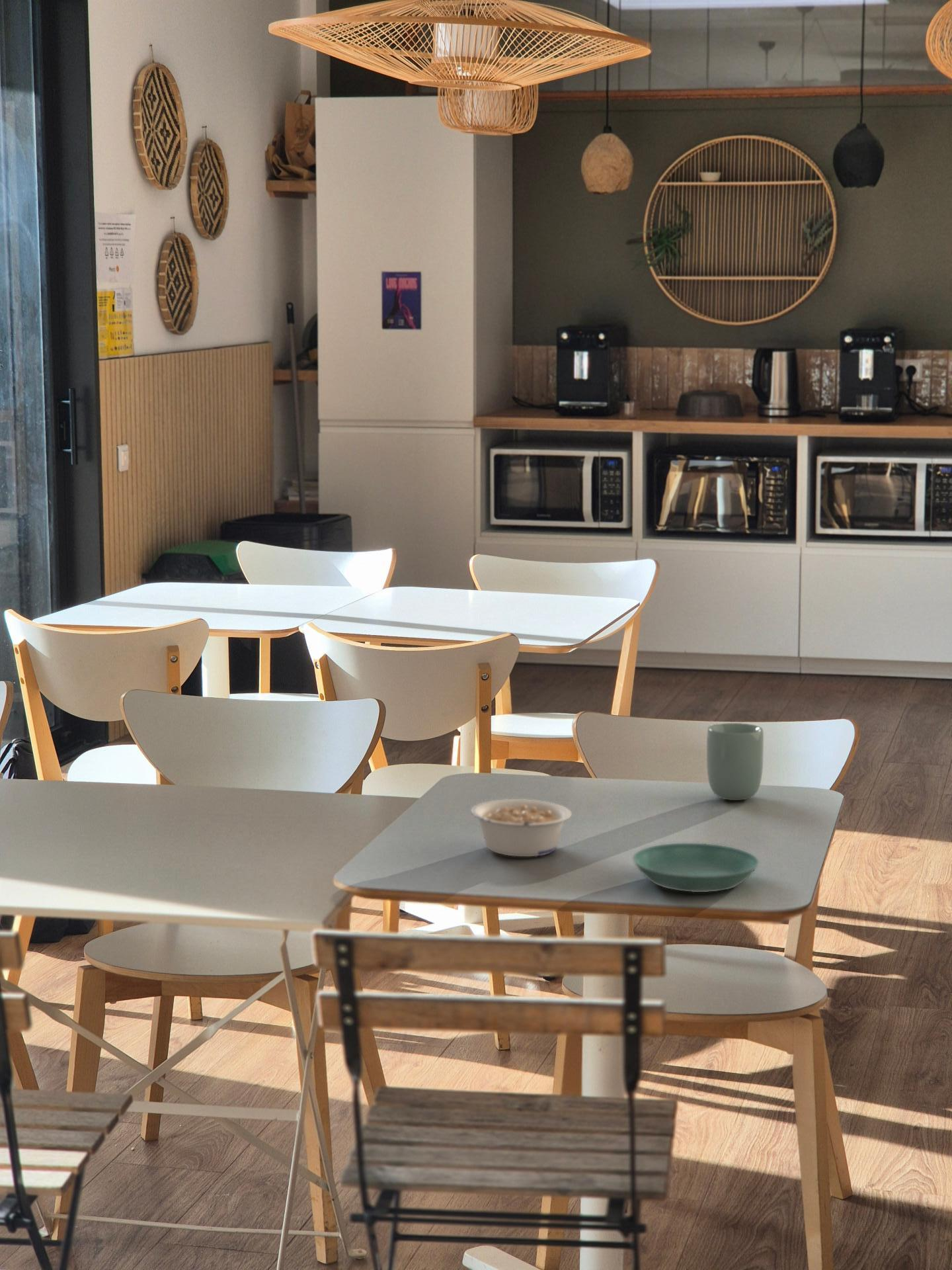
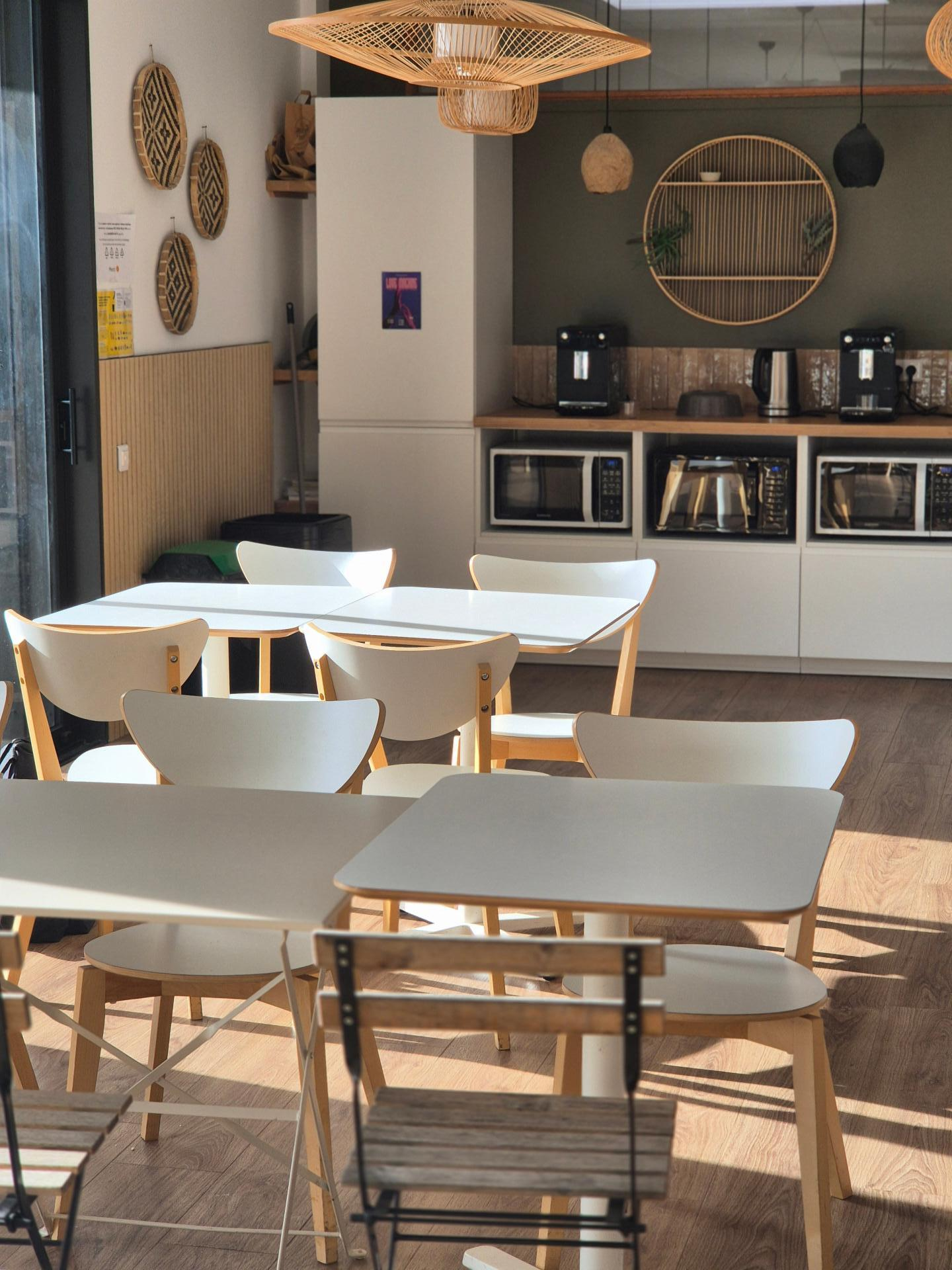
- legume [470,798,573,857]
- saucer [632,843,760,893]
- cup [706,722,764,801]
